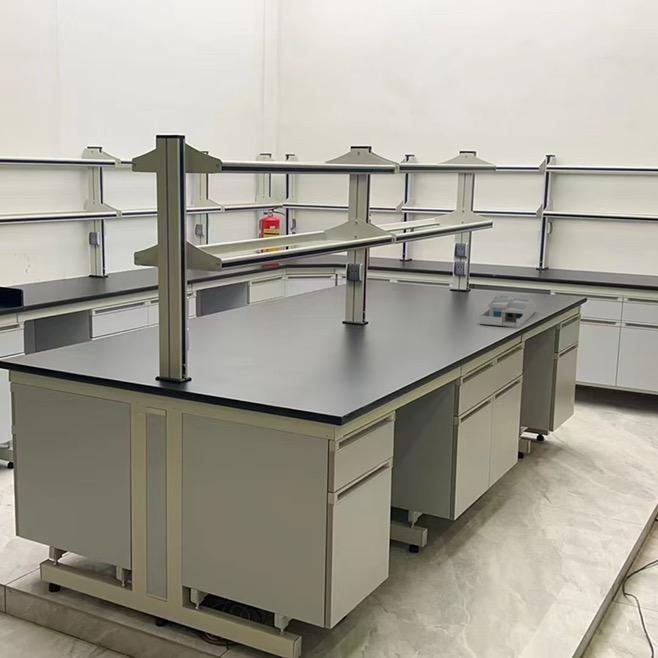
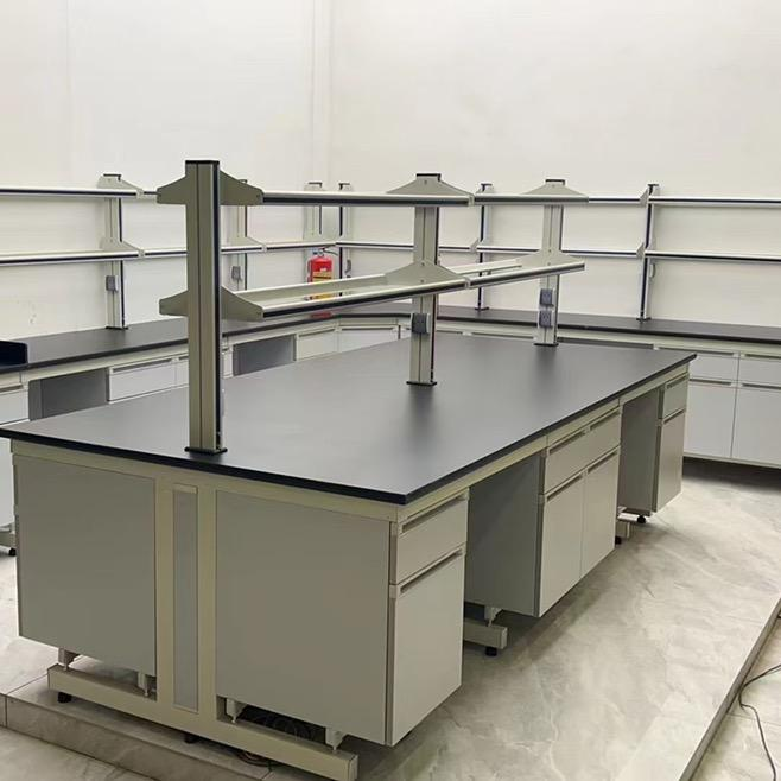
- desk organizer [478,294,537,328]
